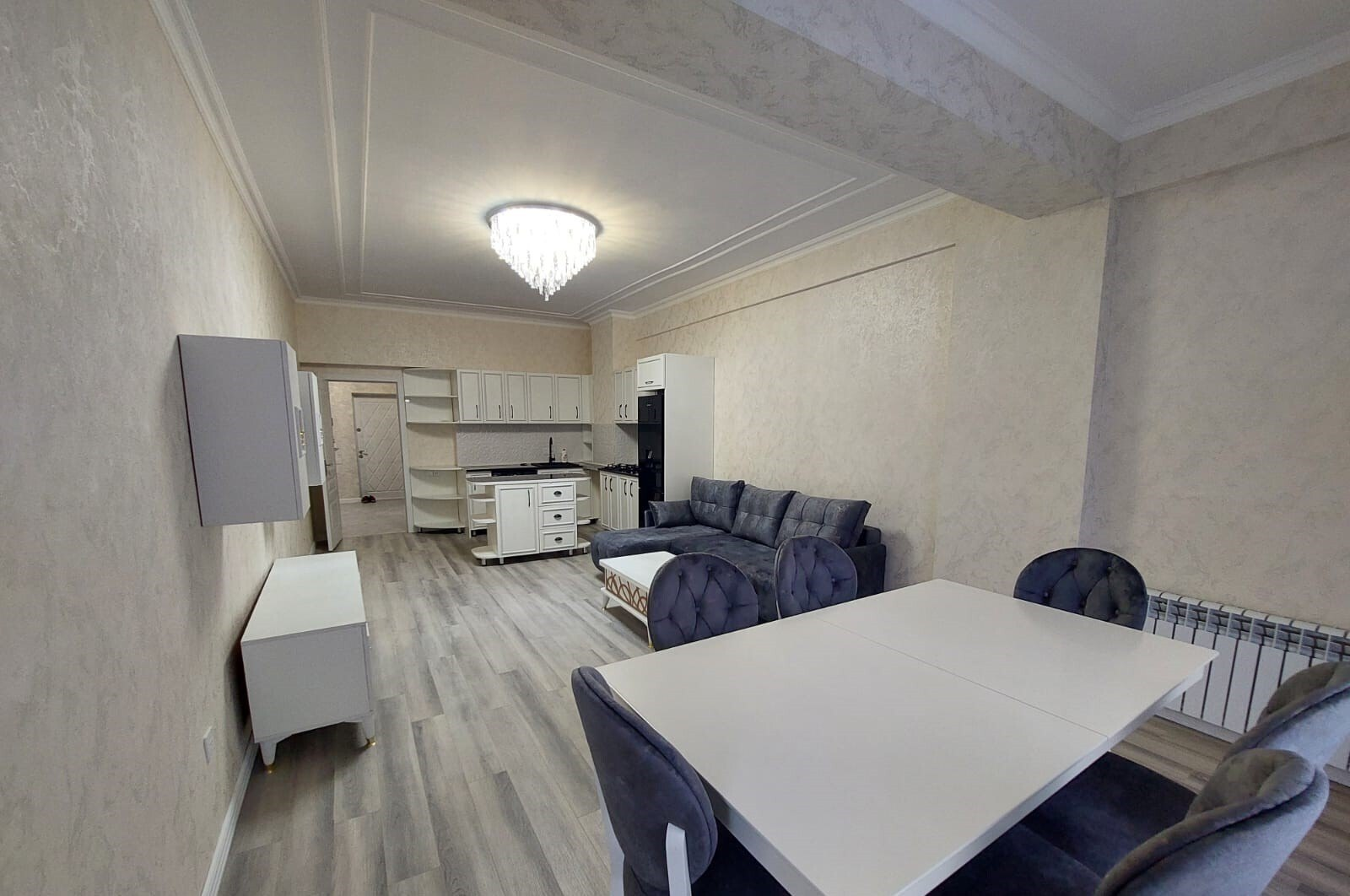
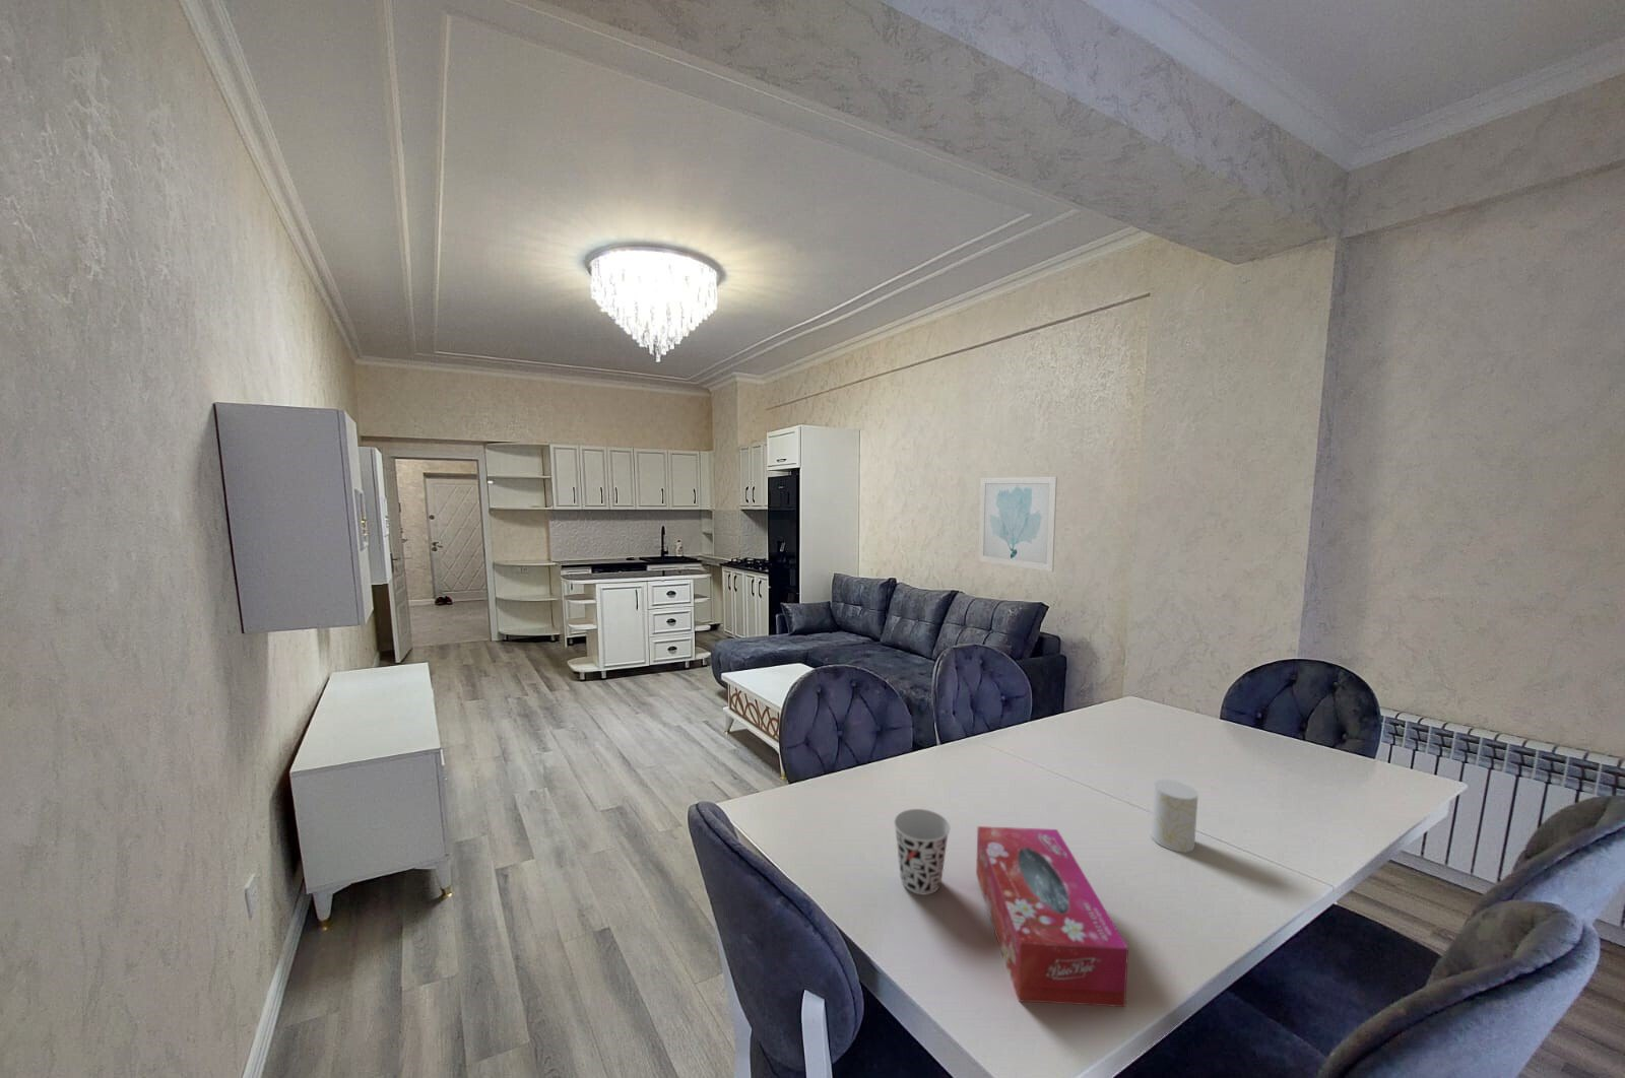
+ tissue box [975,825,1129,1008]
+ cup [1151,778,1199,854]
+ wall art [979,476,1058,573]
+ cup [893,808,951,896]
